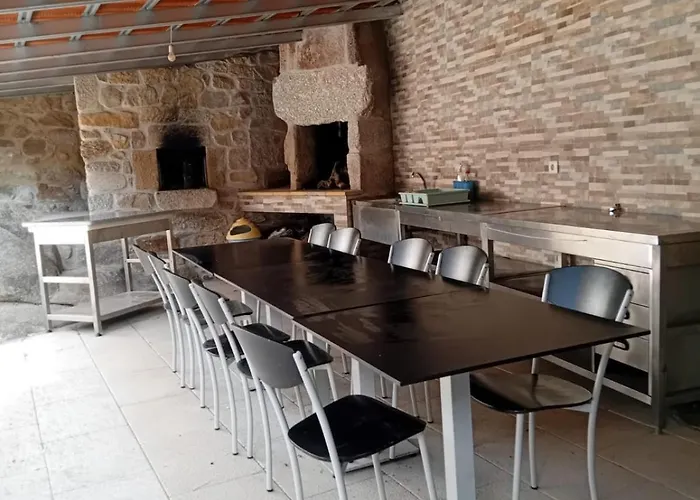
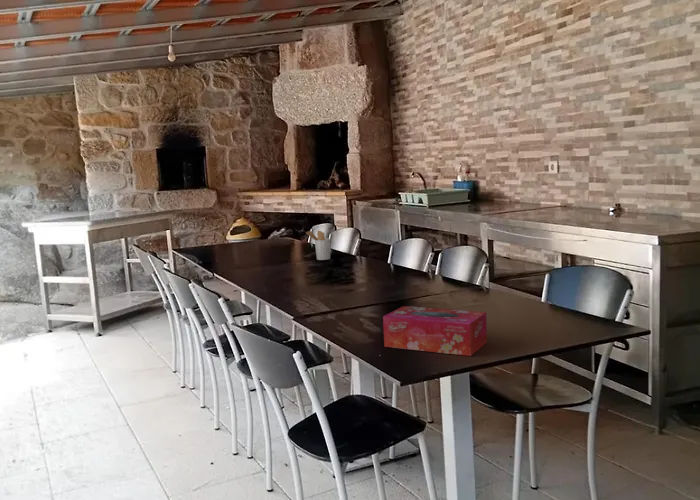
+ utensil holder [305,230,331,261]
+ tissue box [382,305,488,357]
